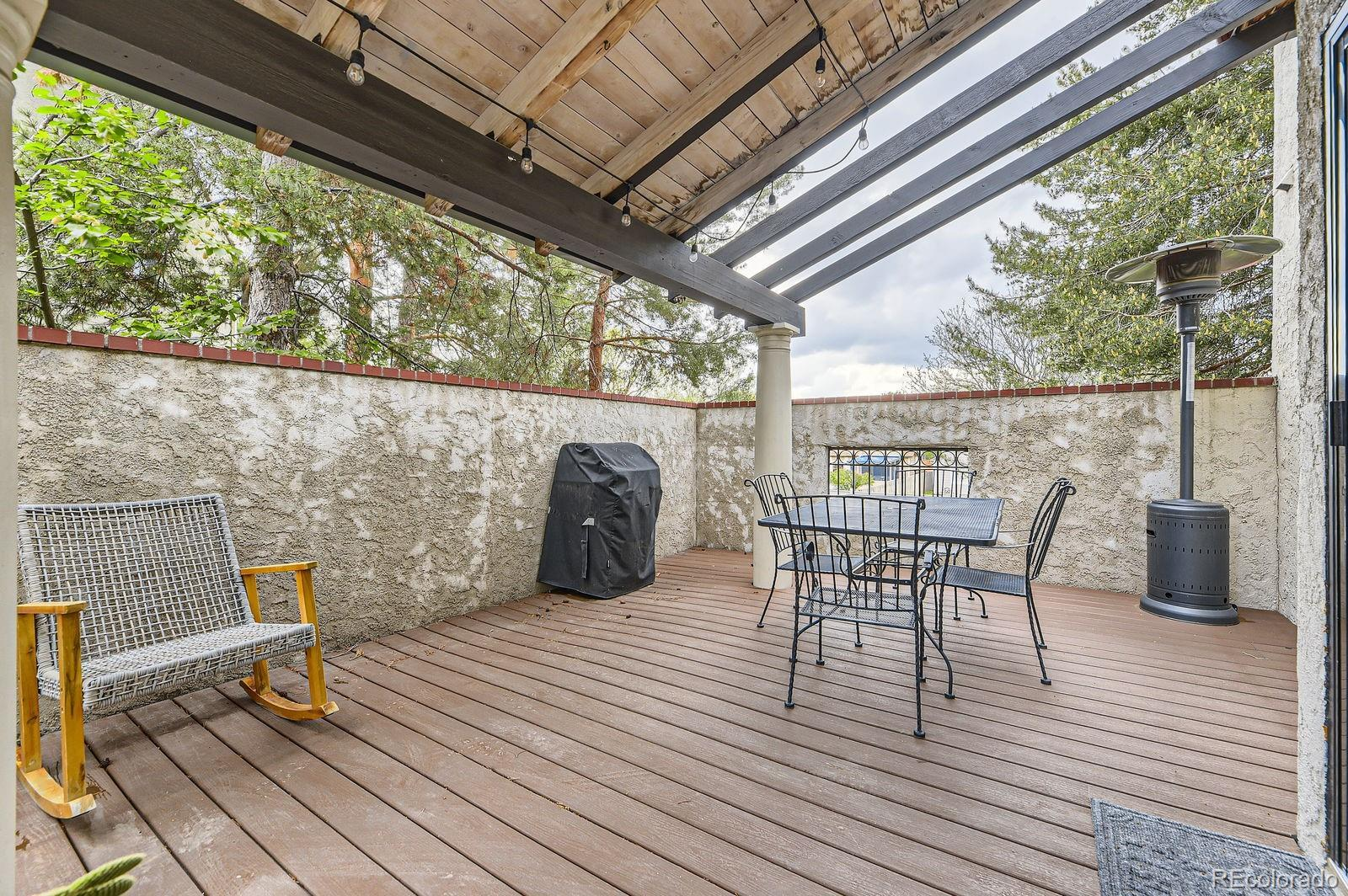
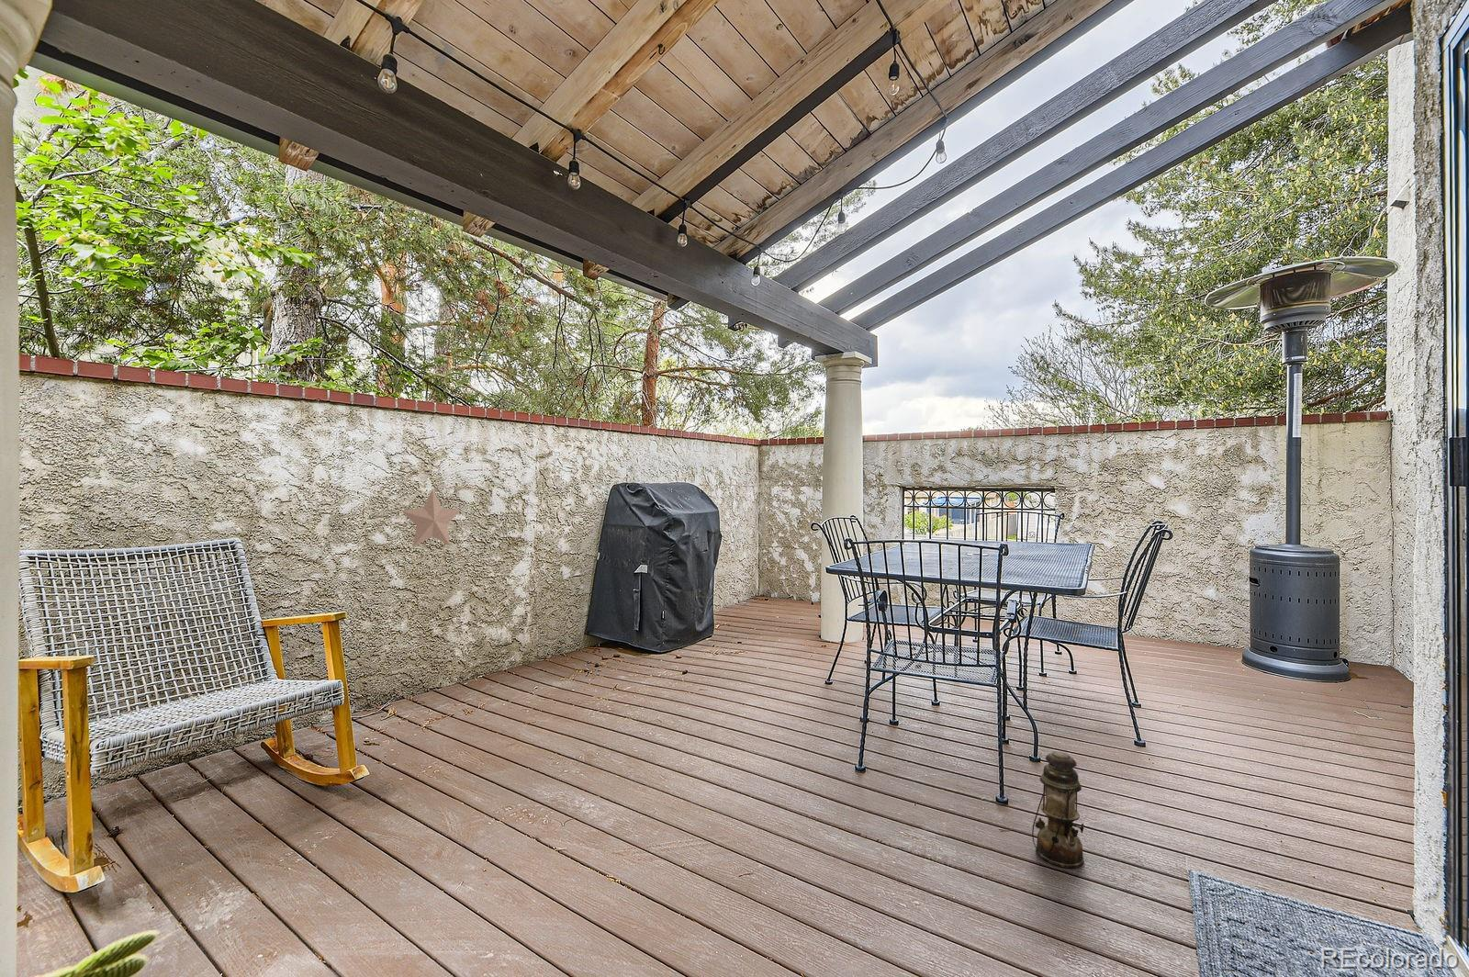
+ decorative star [401,487,461,548]
+ lantern [1031,751,1085,869]
